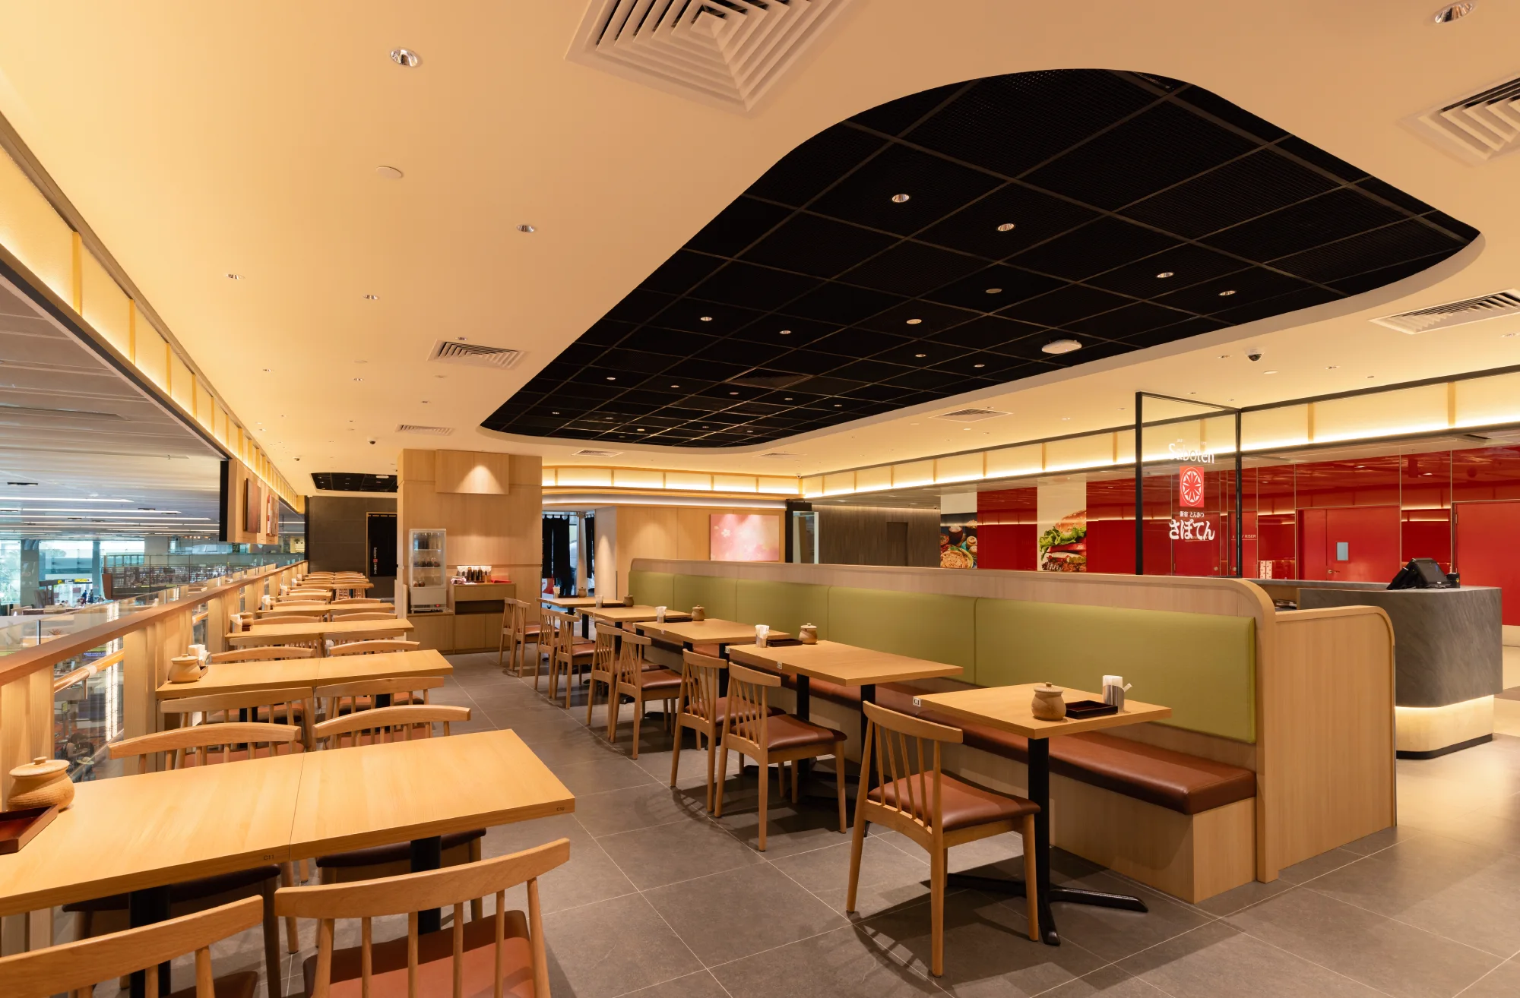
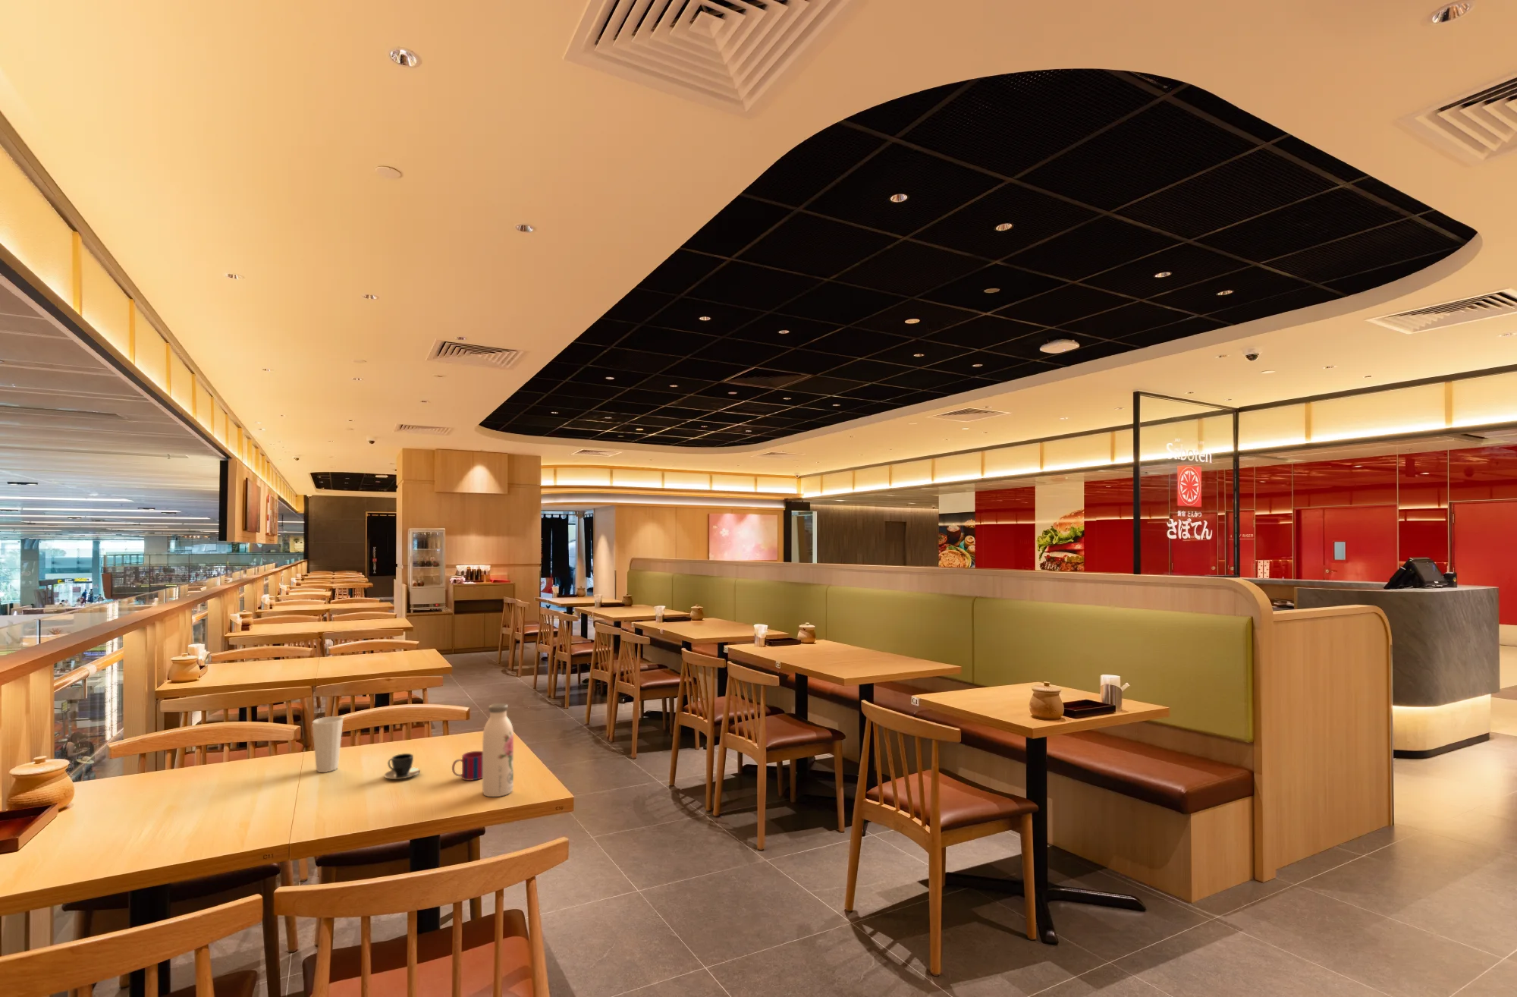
+ mug [452,750,483,781]
+ cup [311,715,344,773]
+ water bottle [482,702,514,798]
+ teacup [384,752,422,780]
